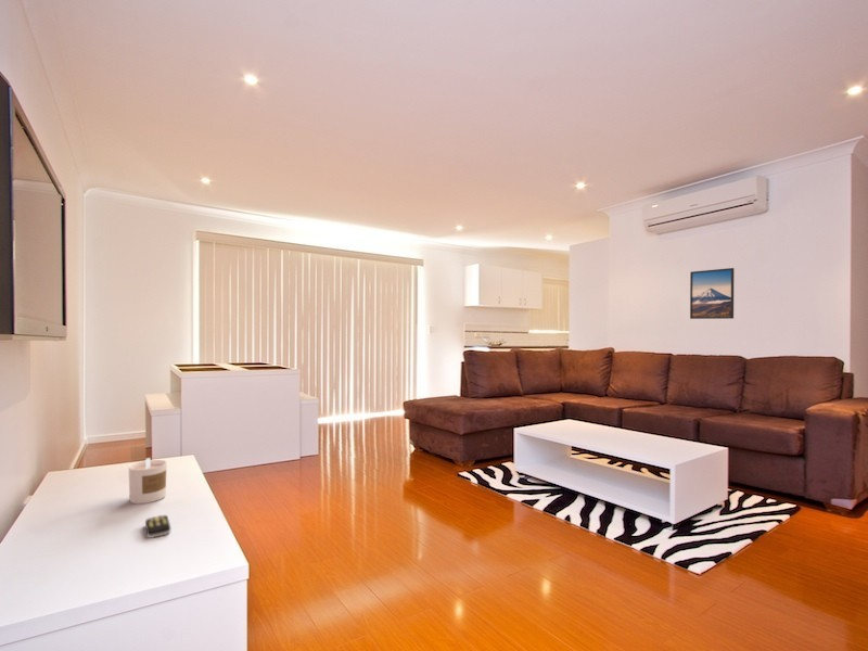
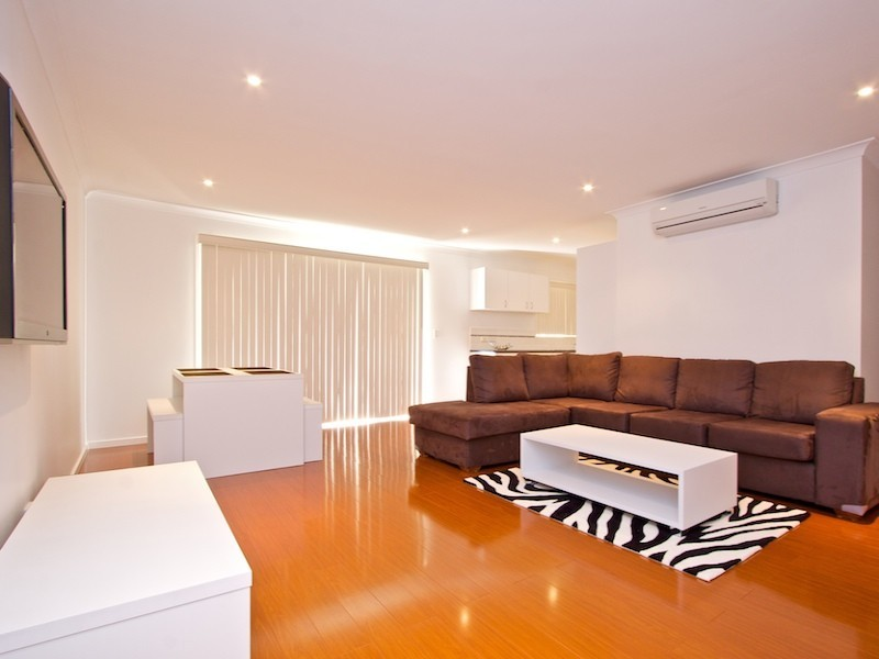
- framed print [689,267,735,320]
- remote control [144,514,171,539]
- candle [128,457,168,505]
